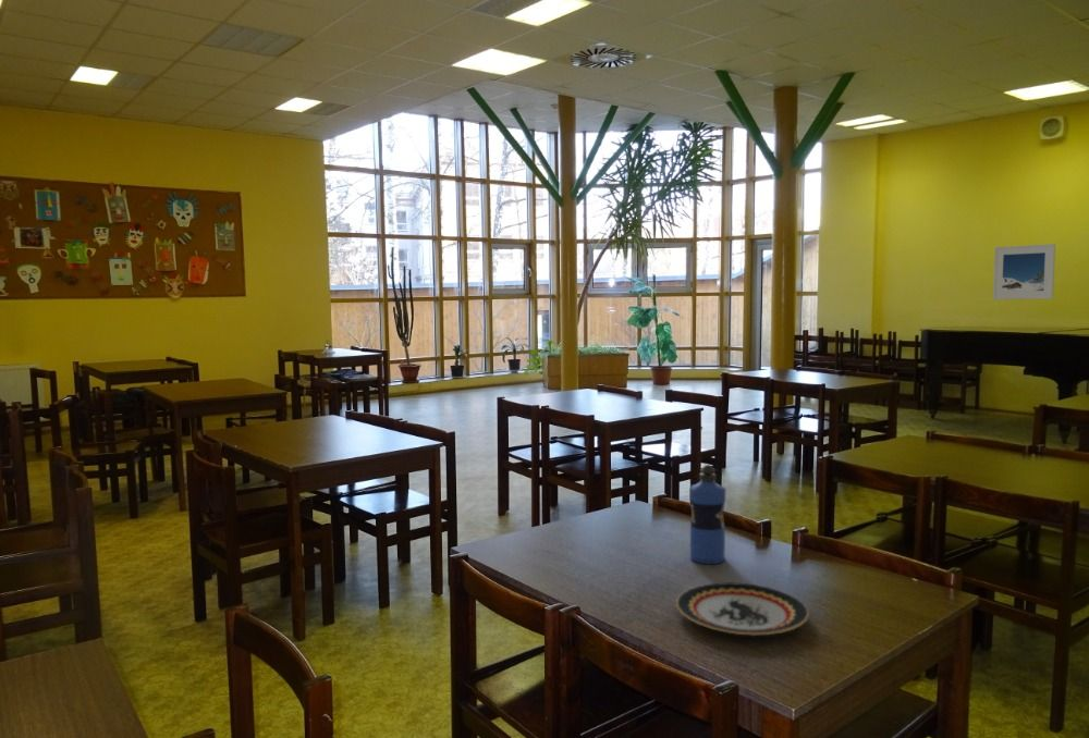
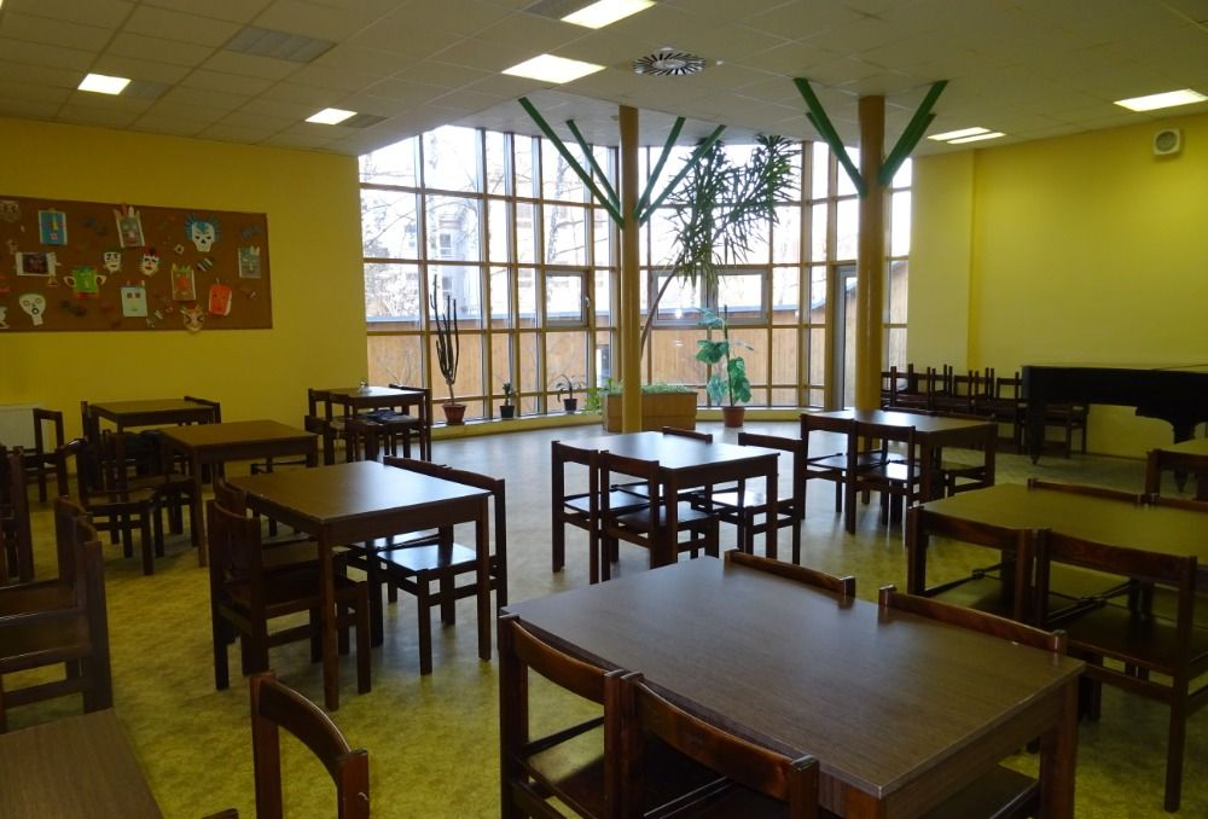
- water bottle [688,464,726,565]
- plate [675,581,810,637]
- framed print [992,243,1056,300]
